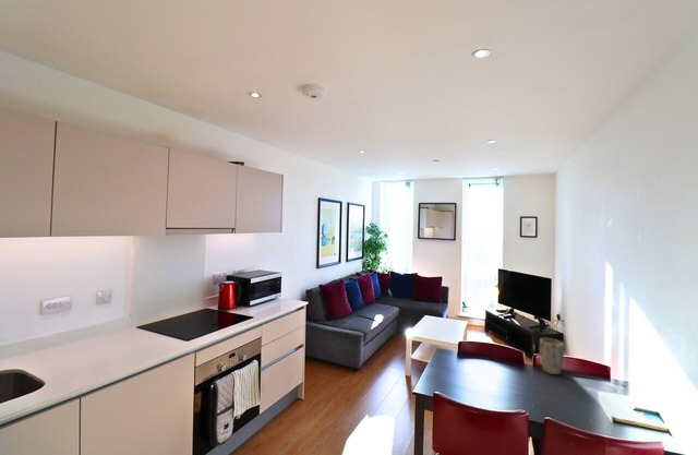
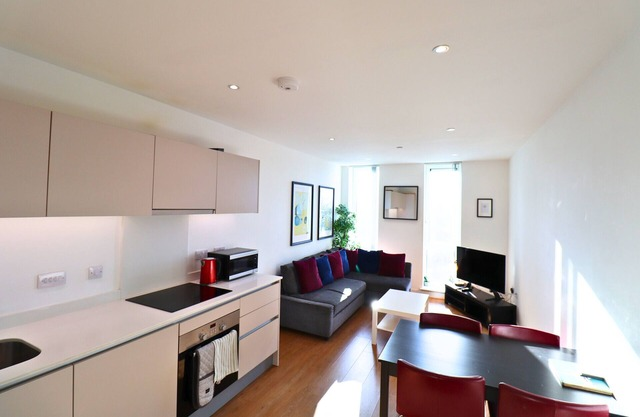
- plant pot [539,337,565,375]
